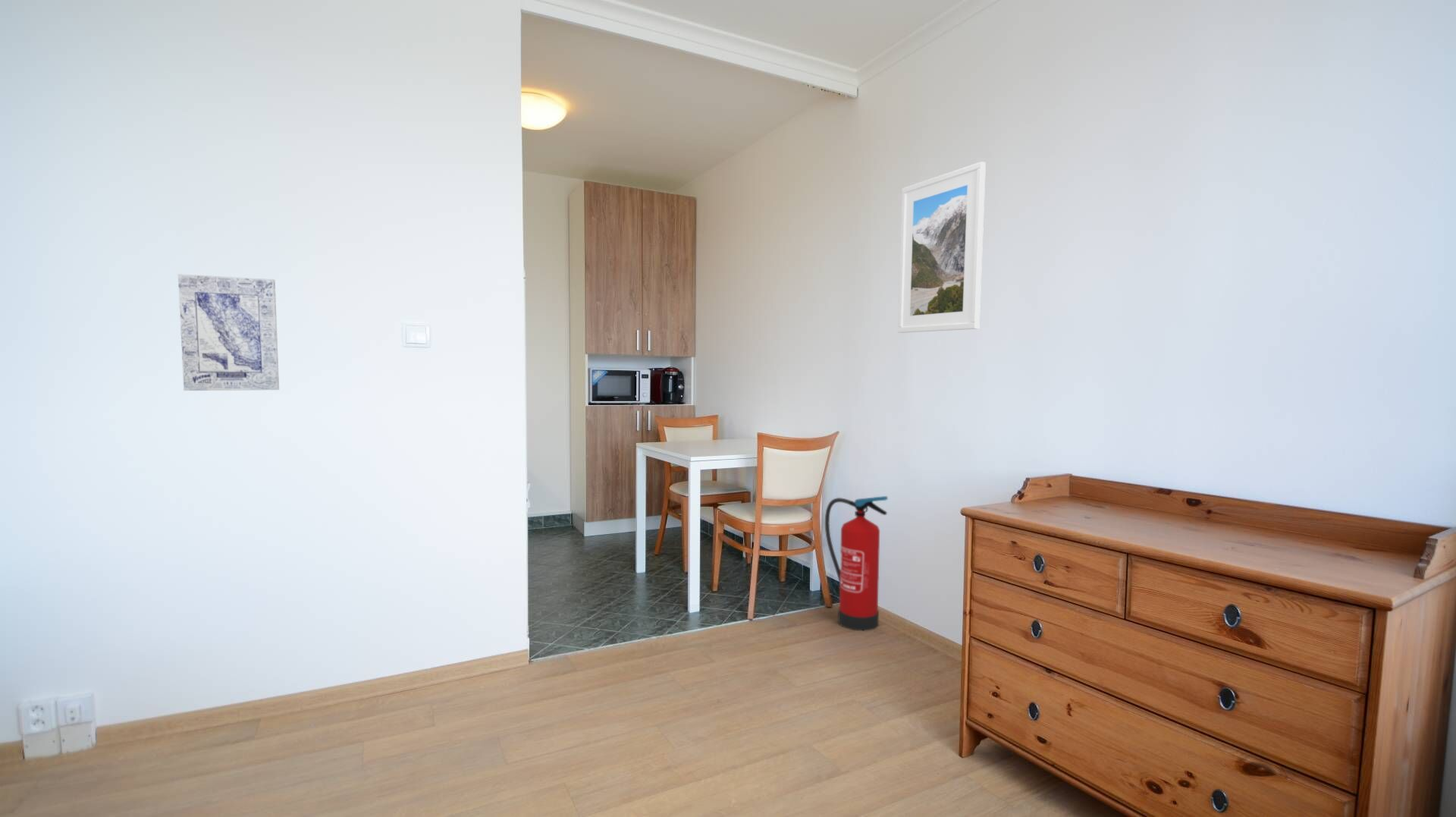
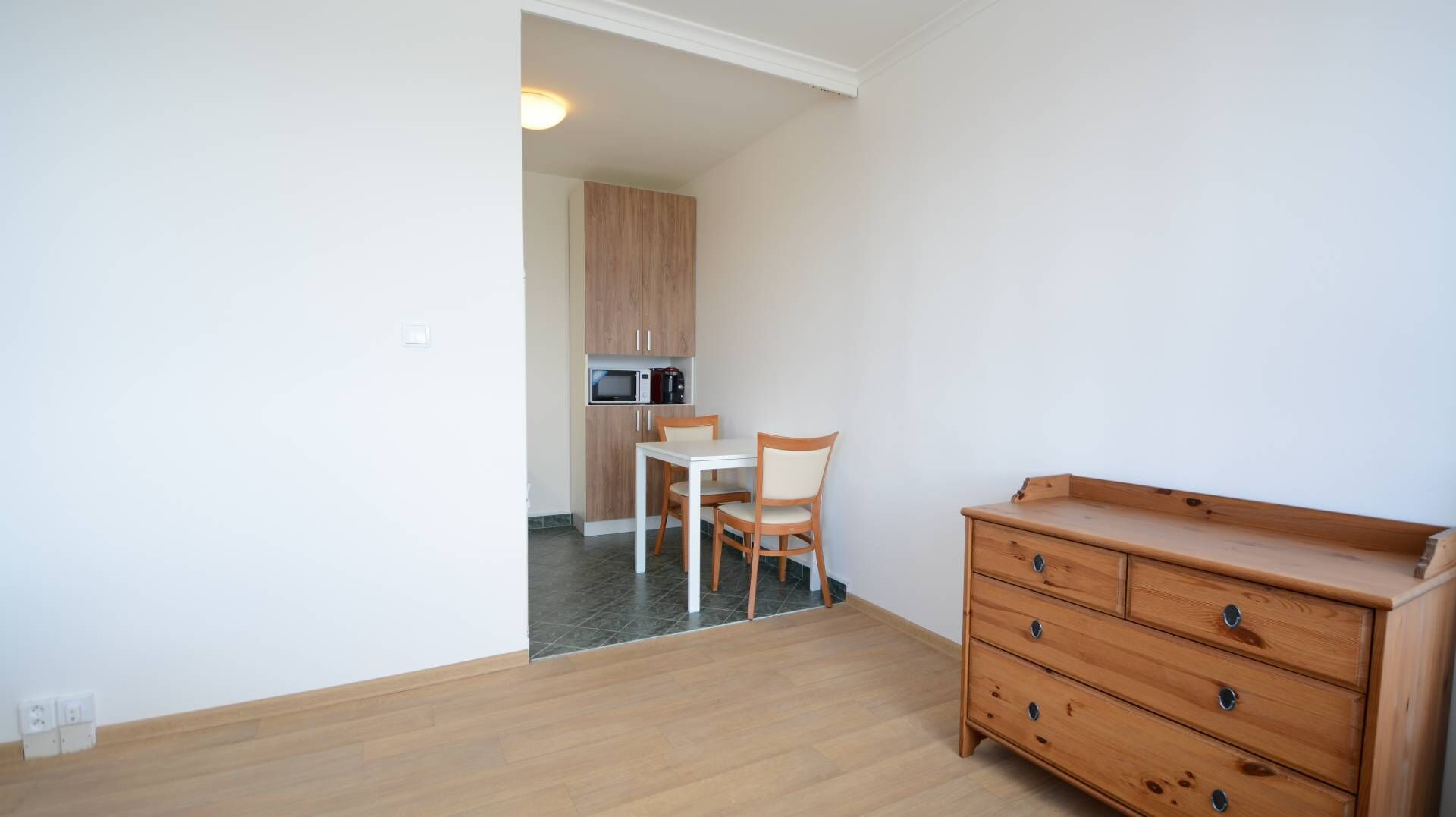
- wall art [177,273,280,391]
- fire extinguisher [824,495,889,631]
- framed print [897,161,987,334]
